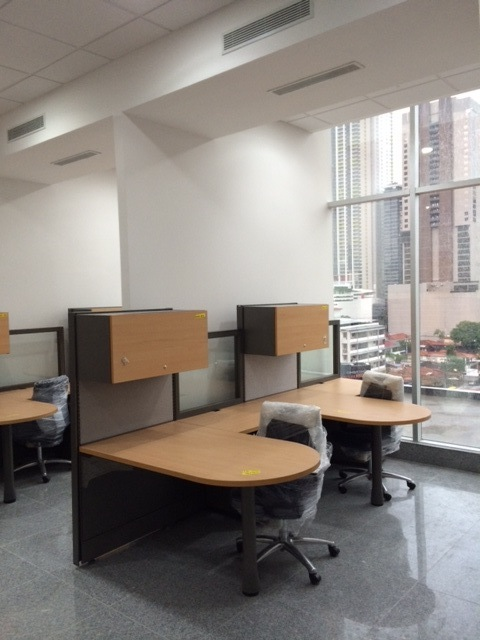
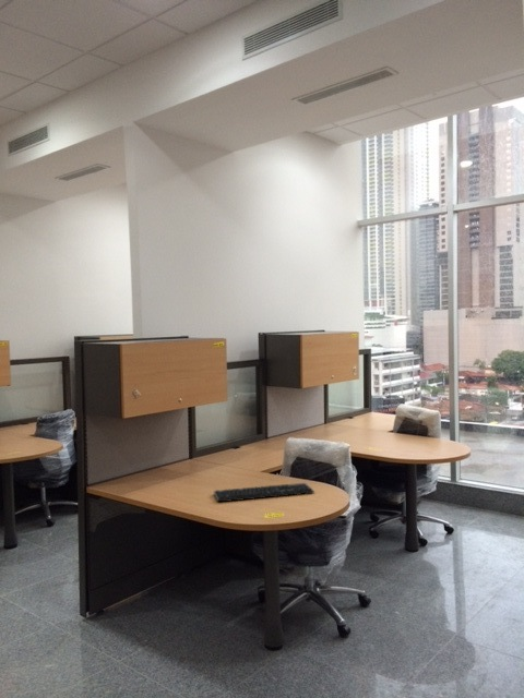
+ keyboard [213,482,315,503]
